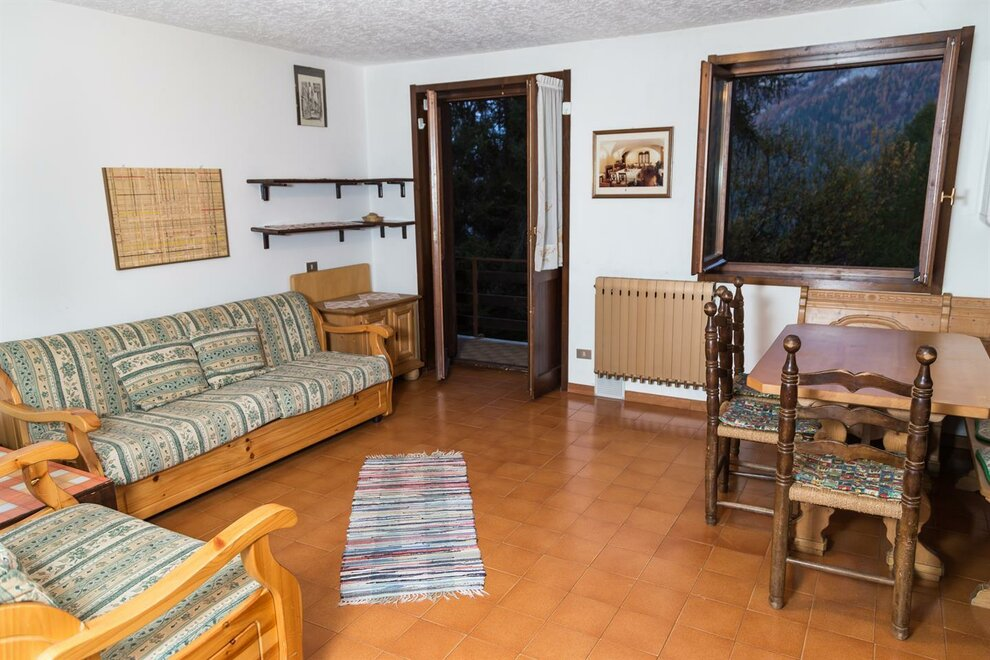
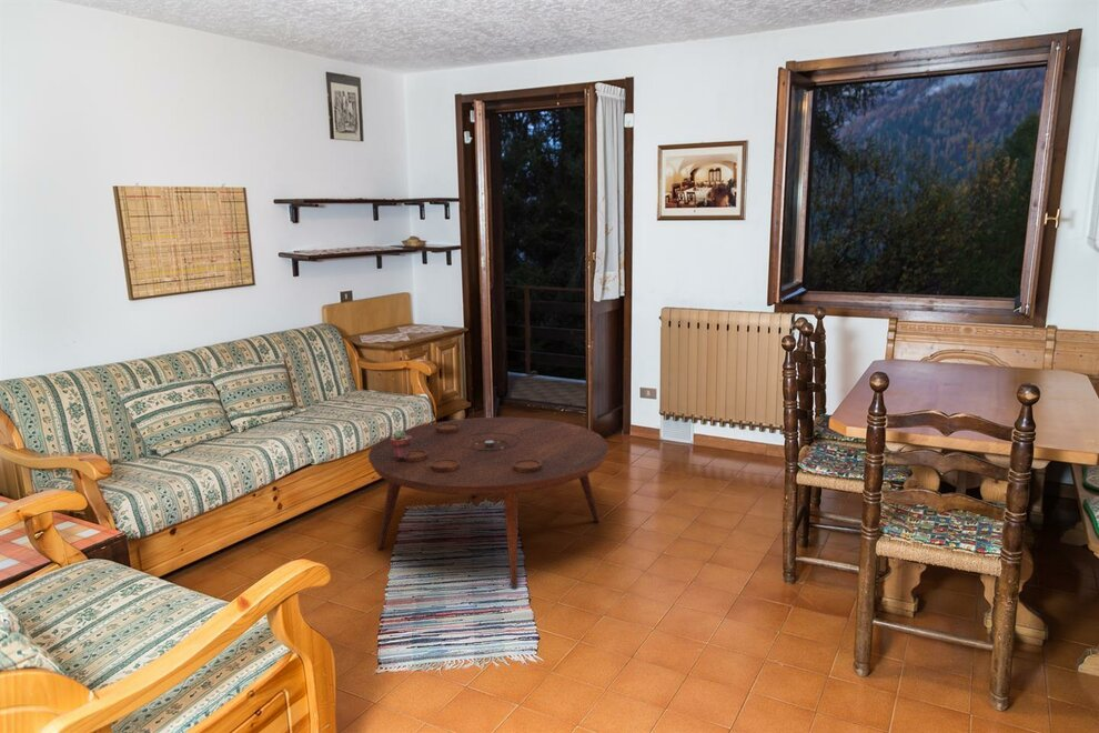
+ potted succulent [391,429,412,459]
+ coffee table [367,416,609,586]
